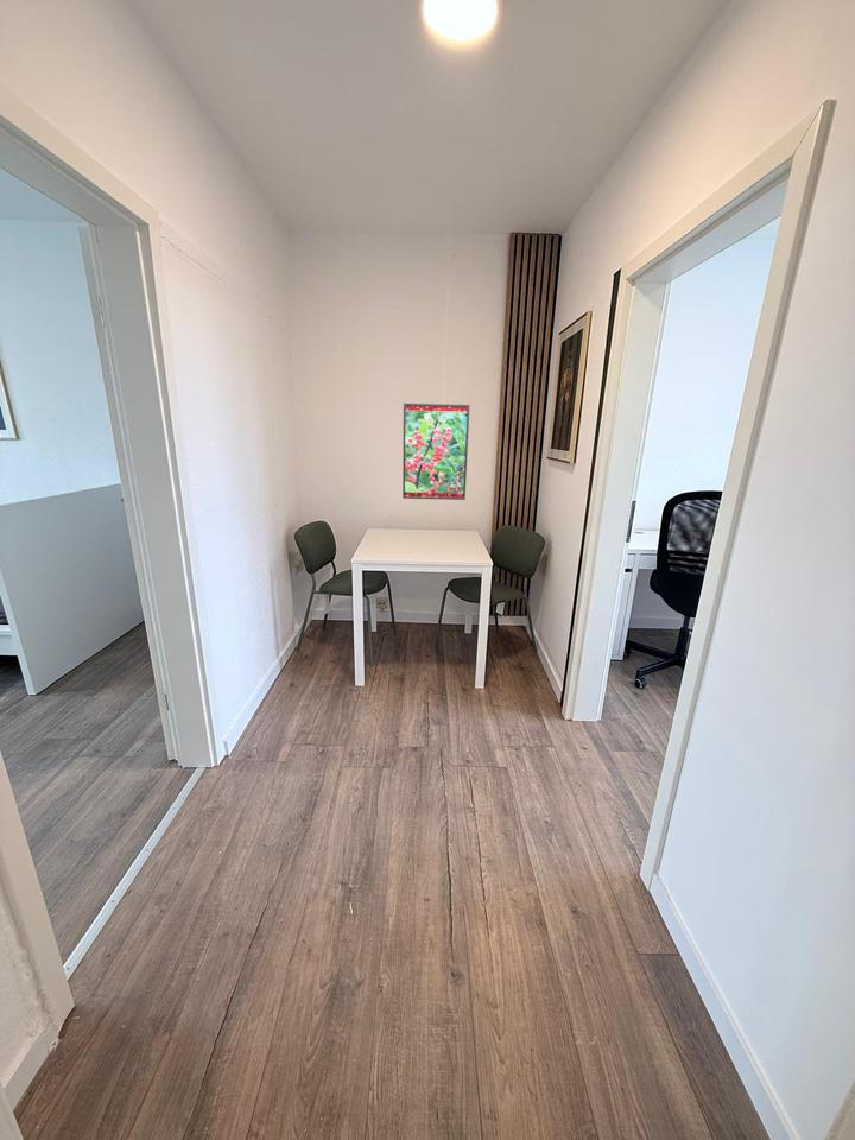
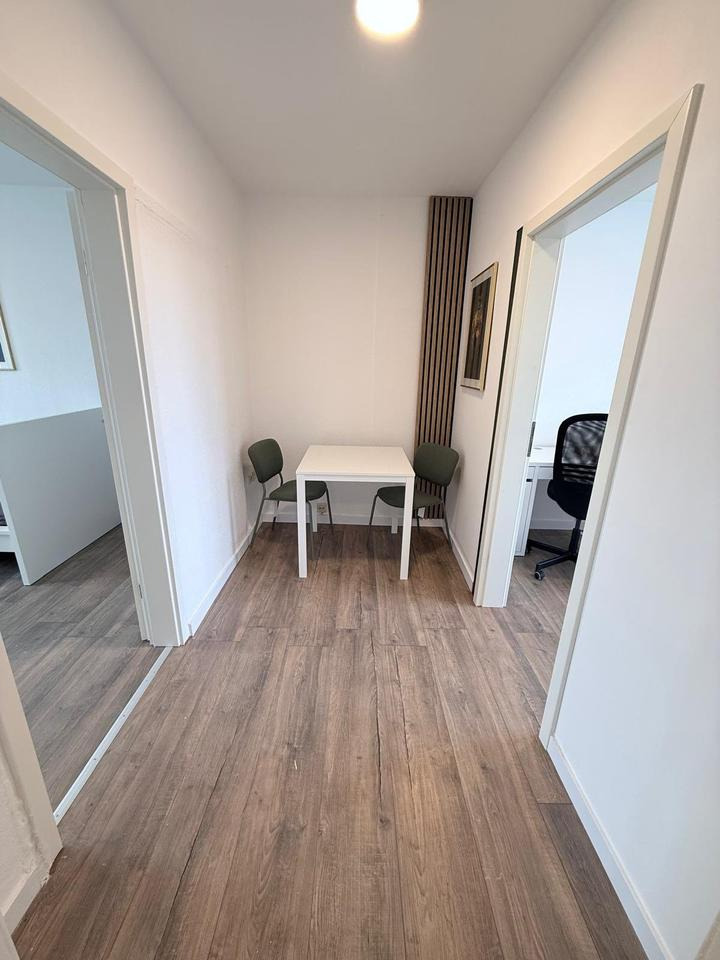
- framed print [401,403,470,501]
